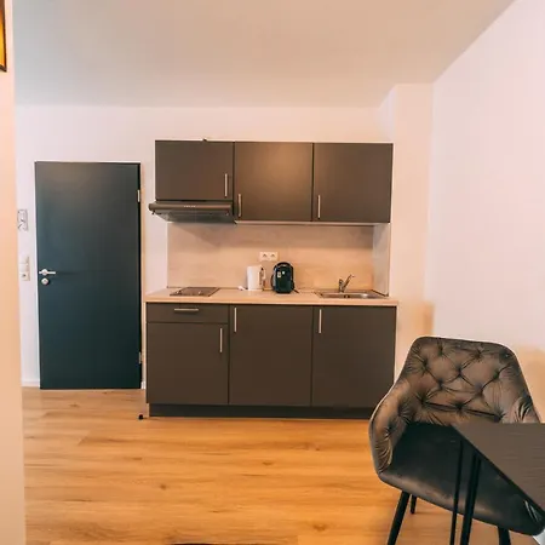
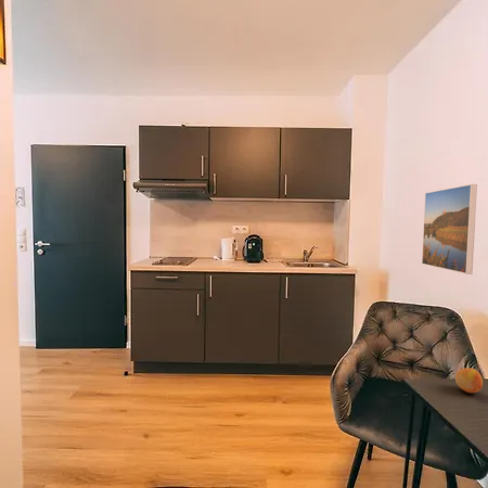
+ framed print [421,183,478,275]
+ fruit [454,367,484,394]
